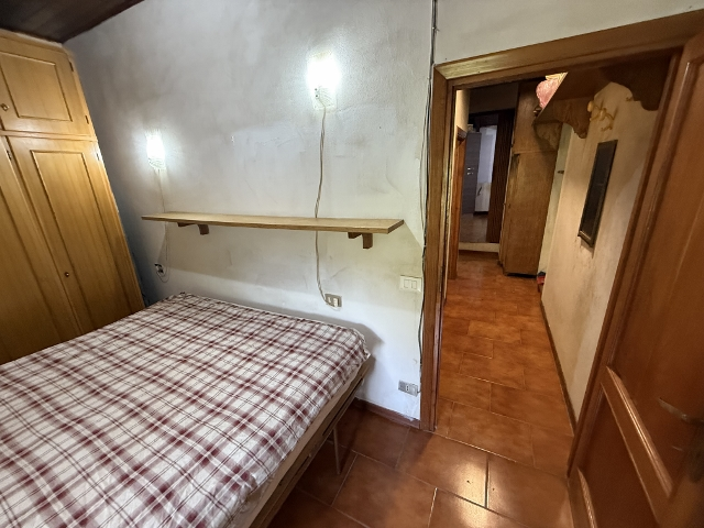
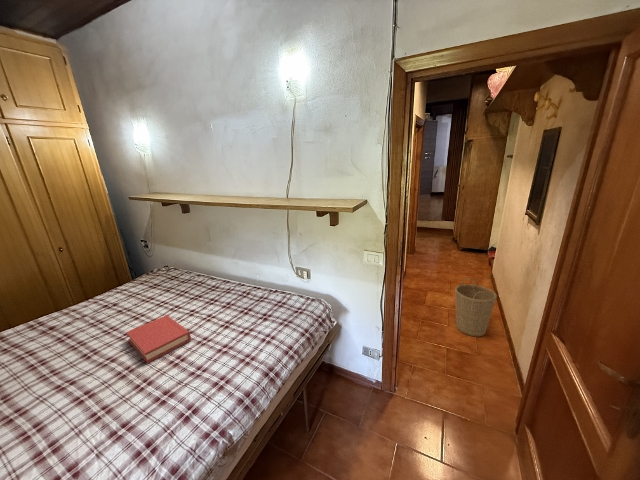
+ basket [454,277,498,337]
+ hardback book [125,314,192,364]
